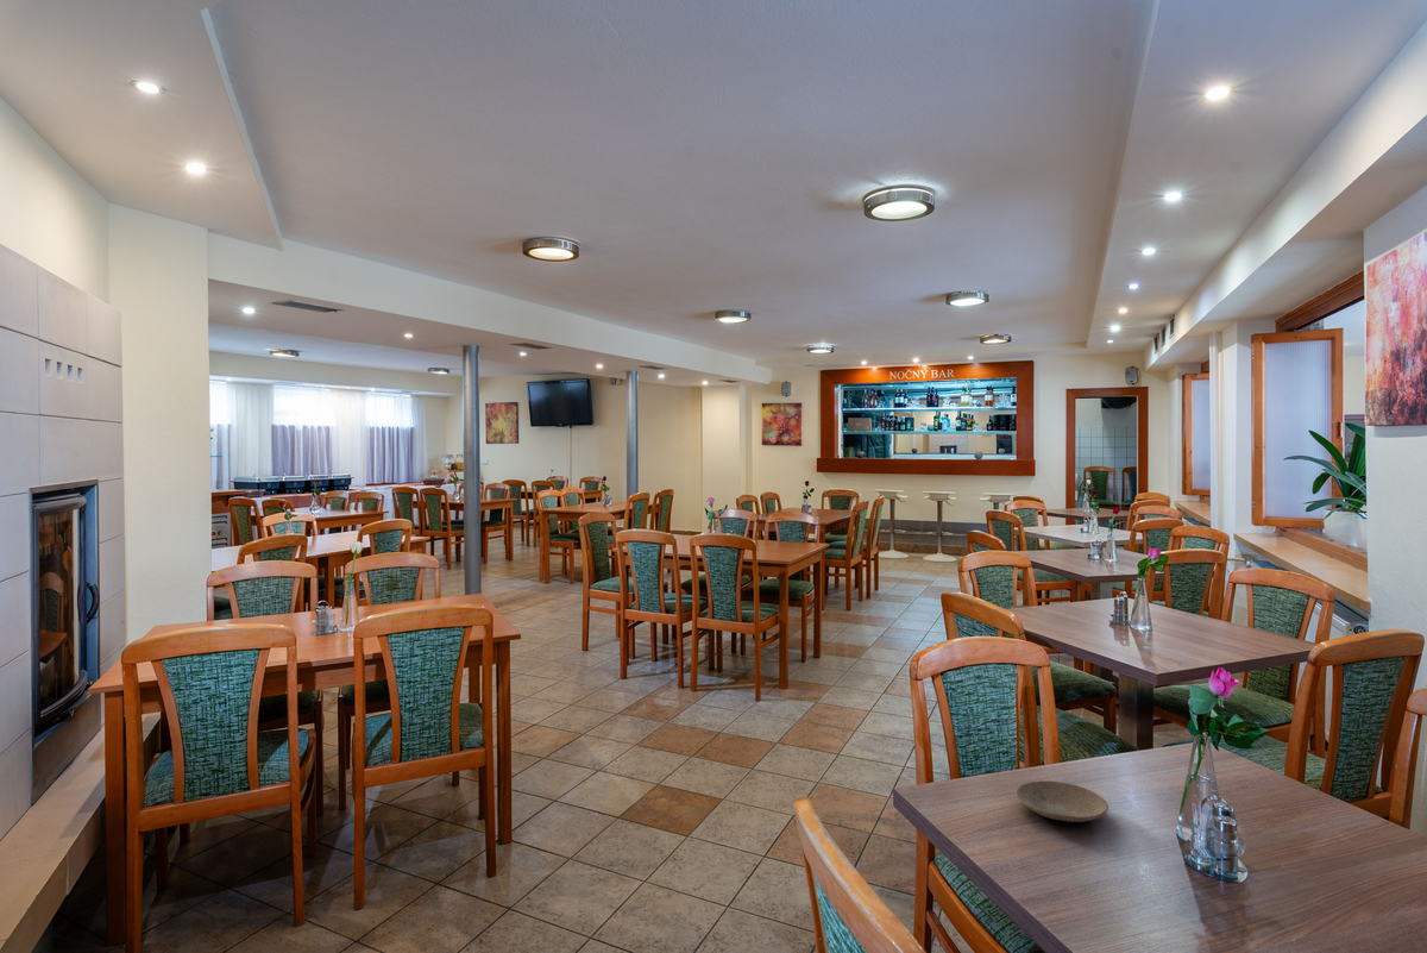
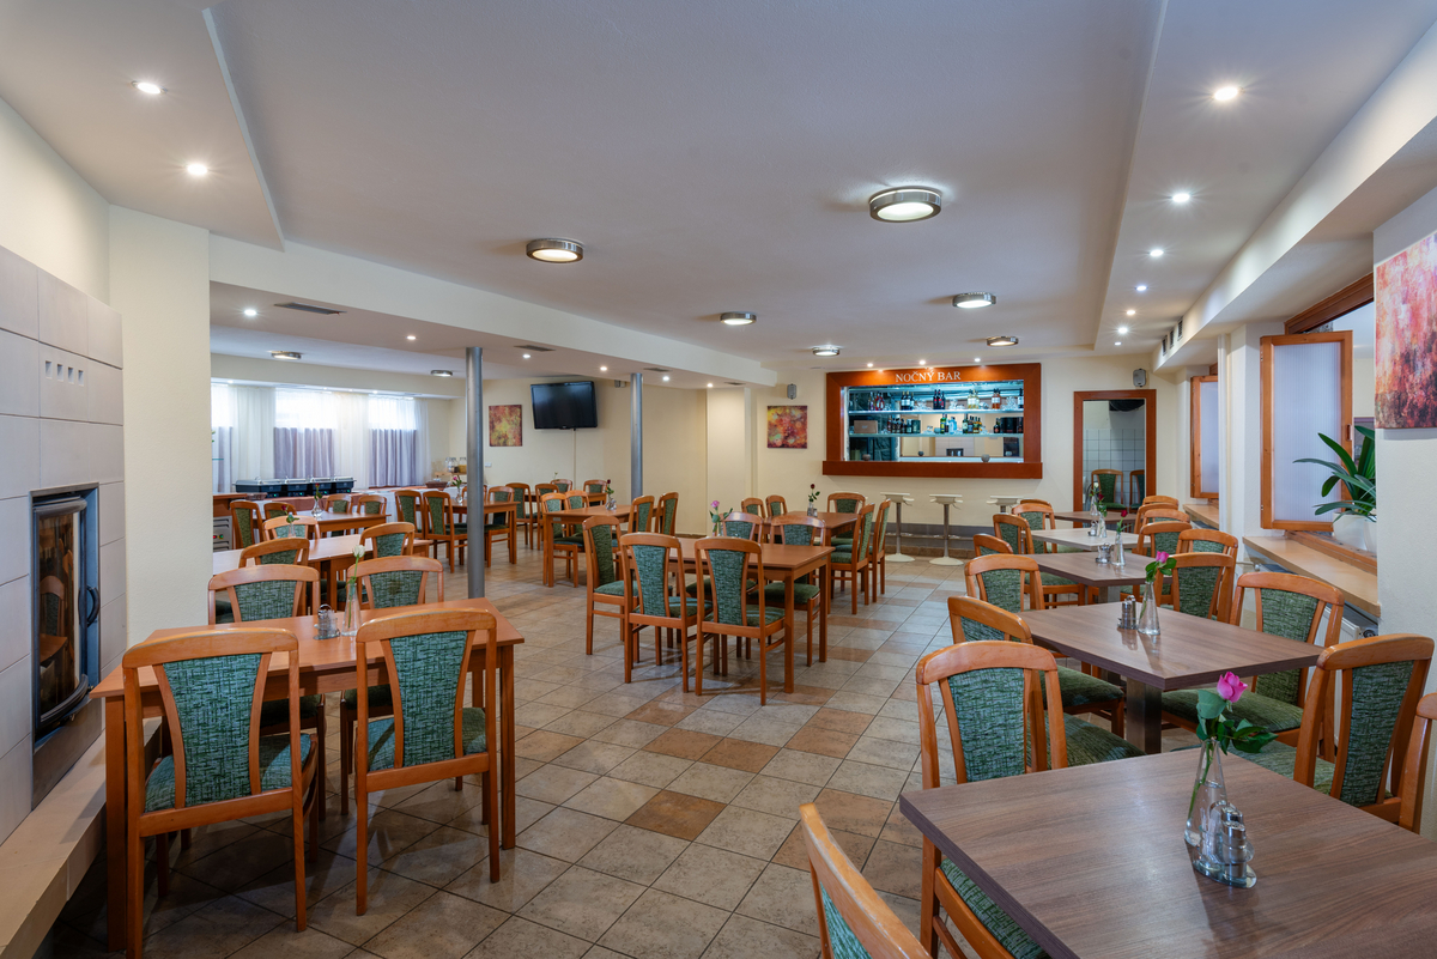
- plate [1016,780,1109,823]
